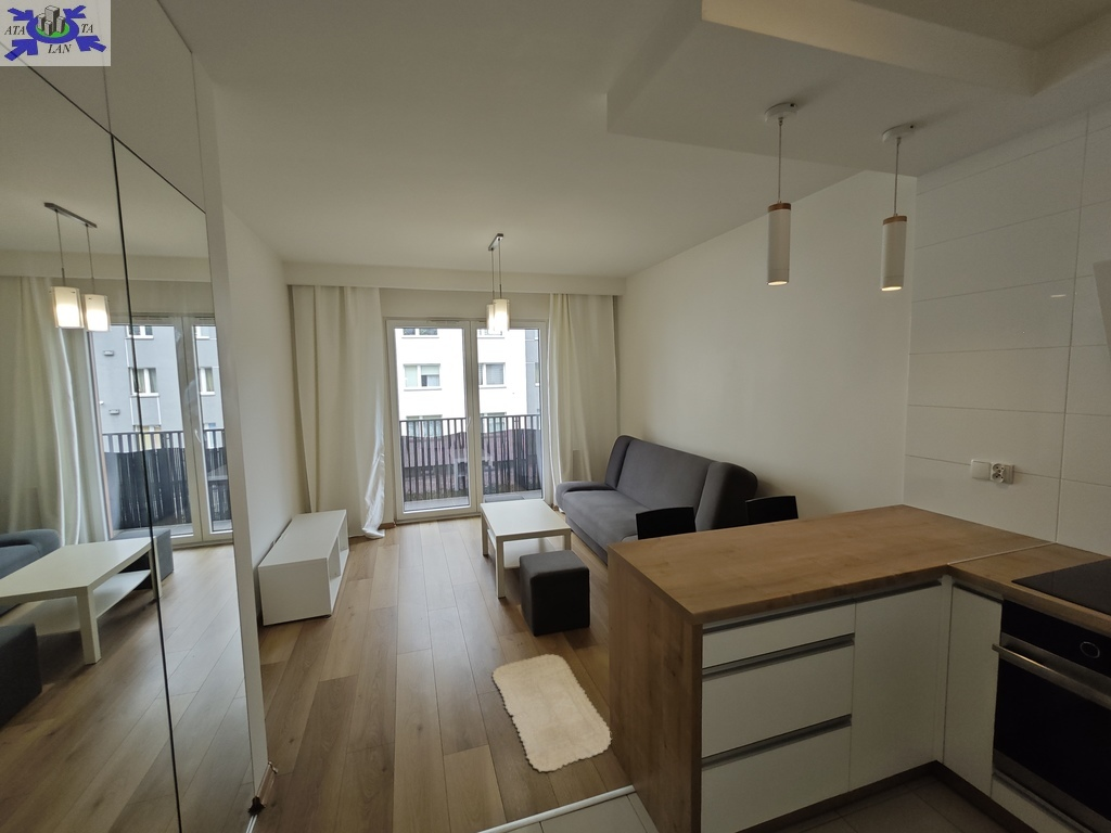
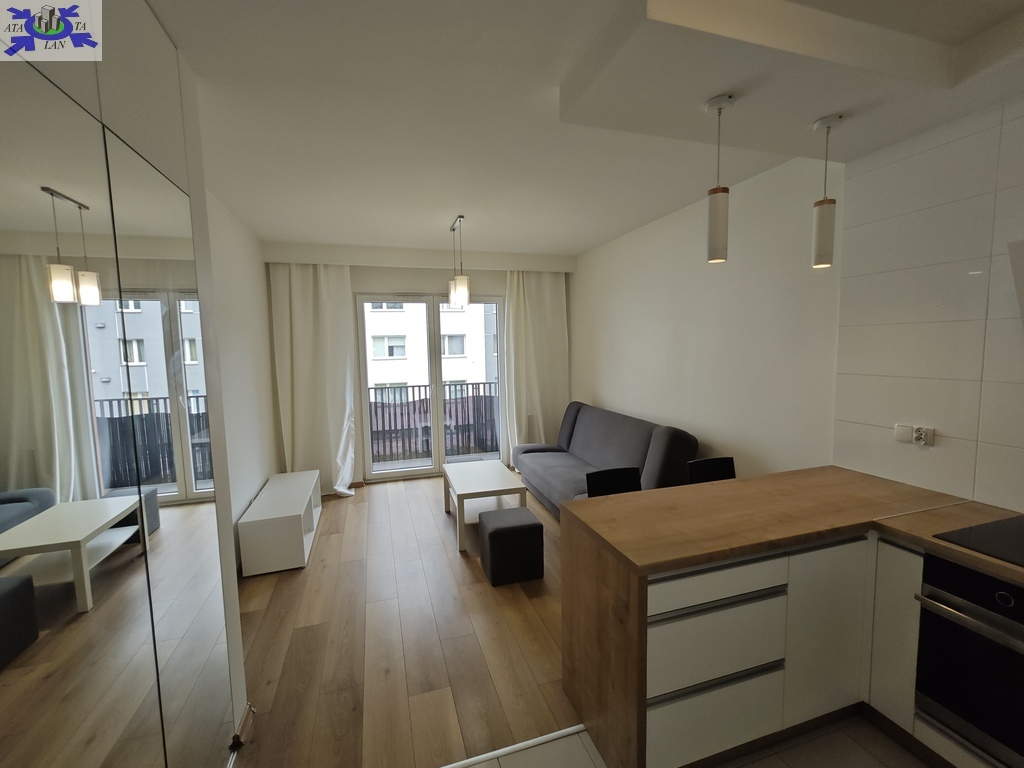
- bath mat [491,653,612,772]
